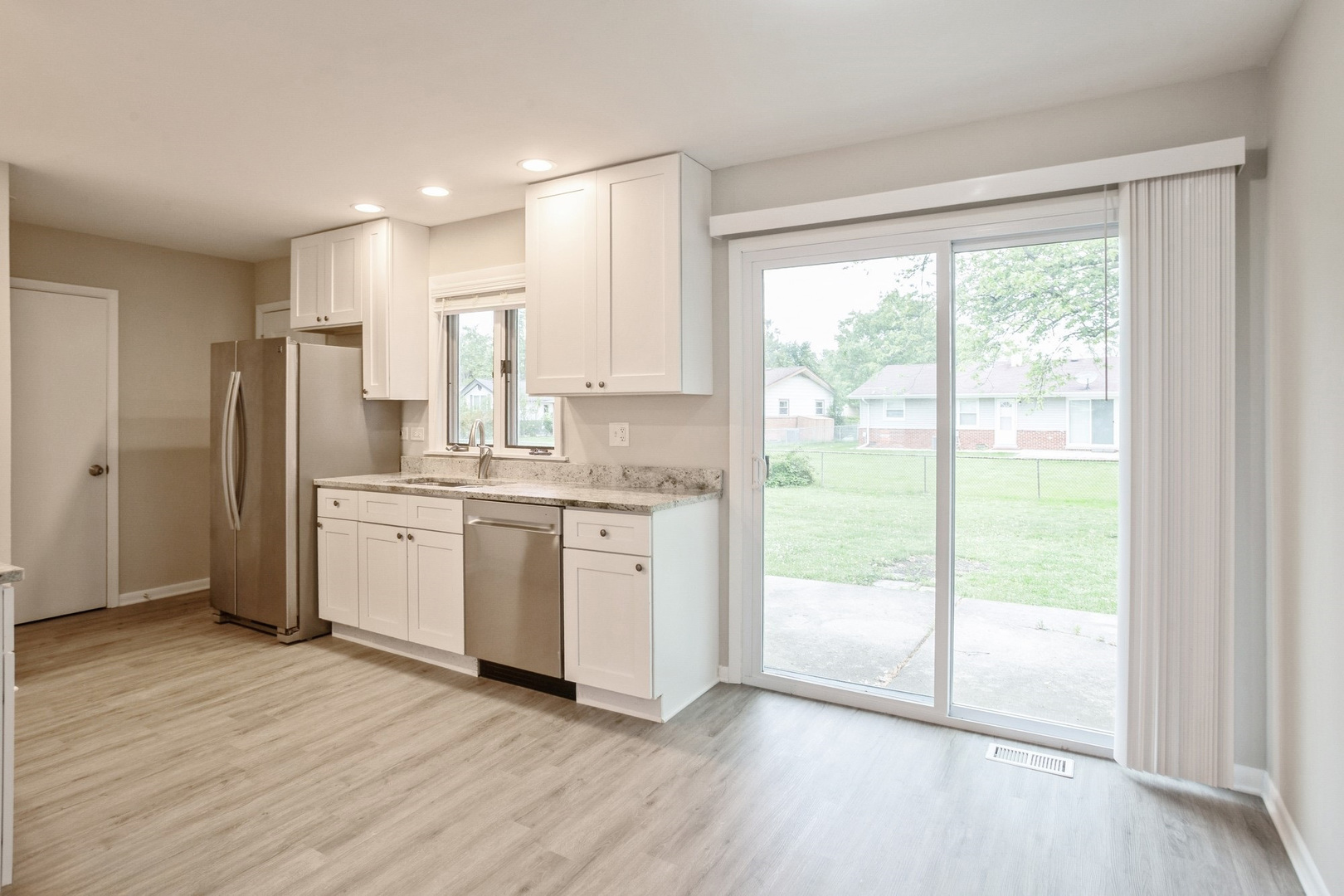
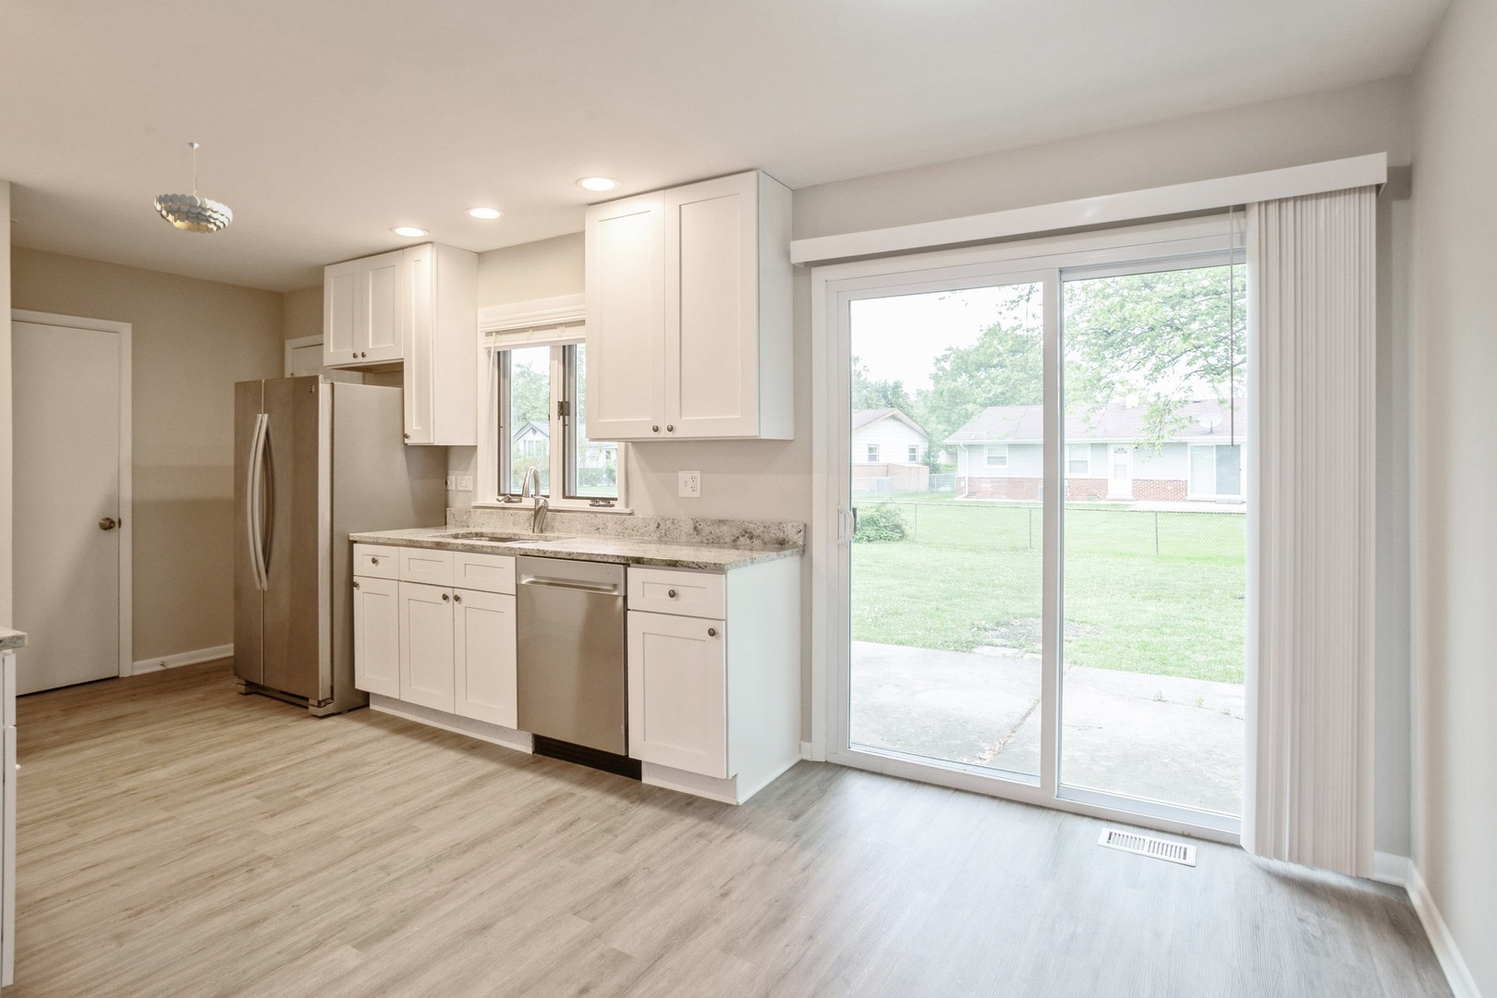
+ chandelier [154,141,234,234]
